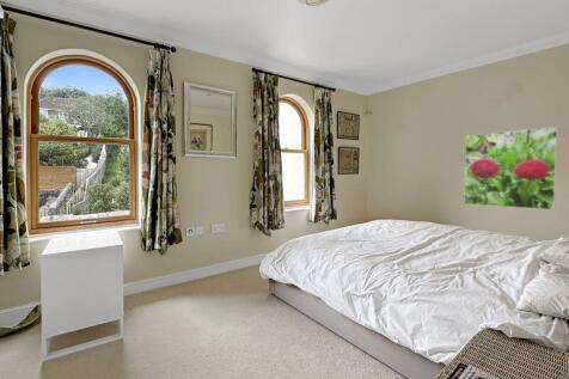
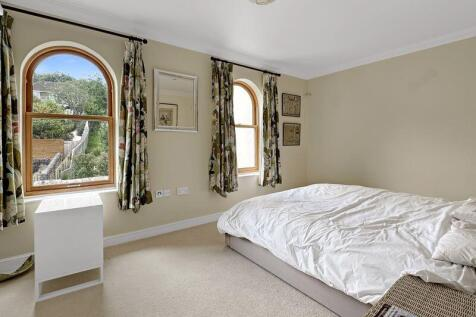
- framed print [463,126,559,210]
